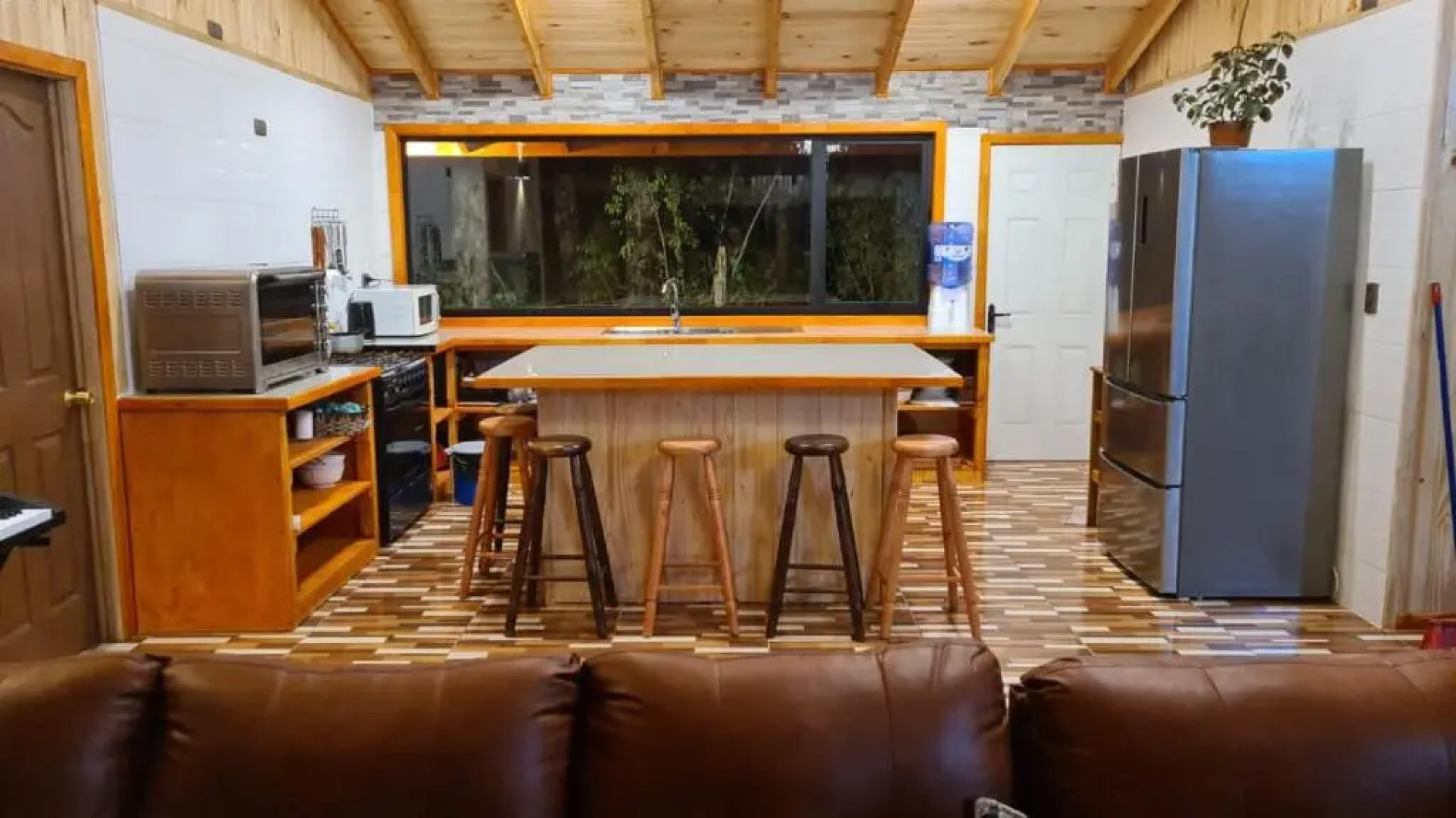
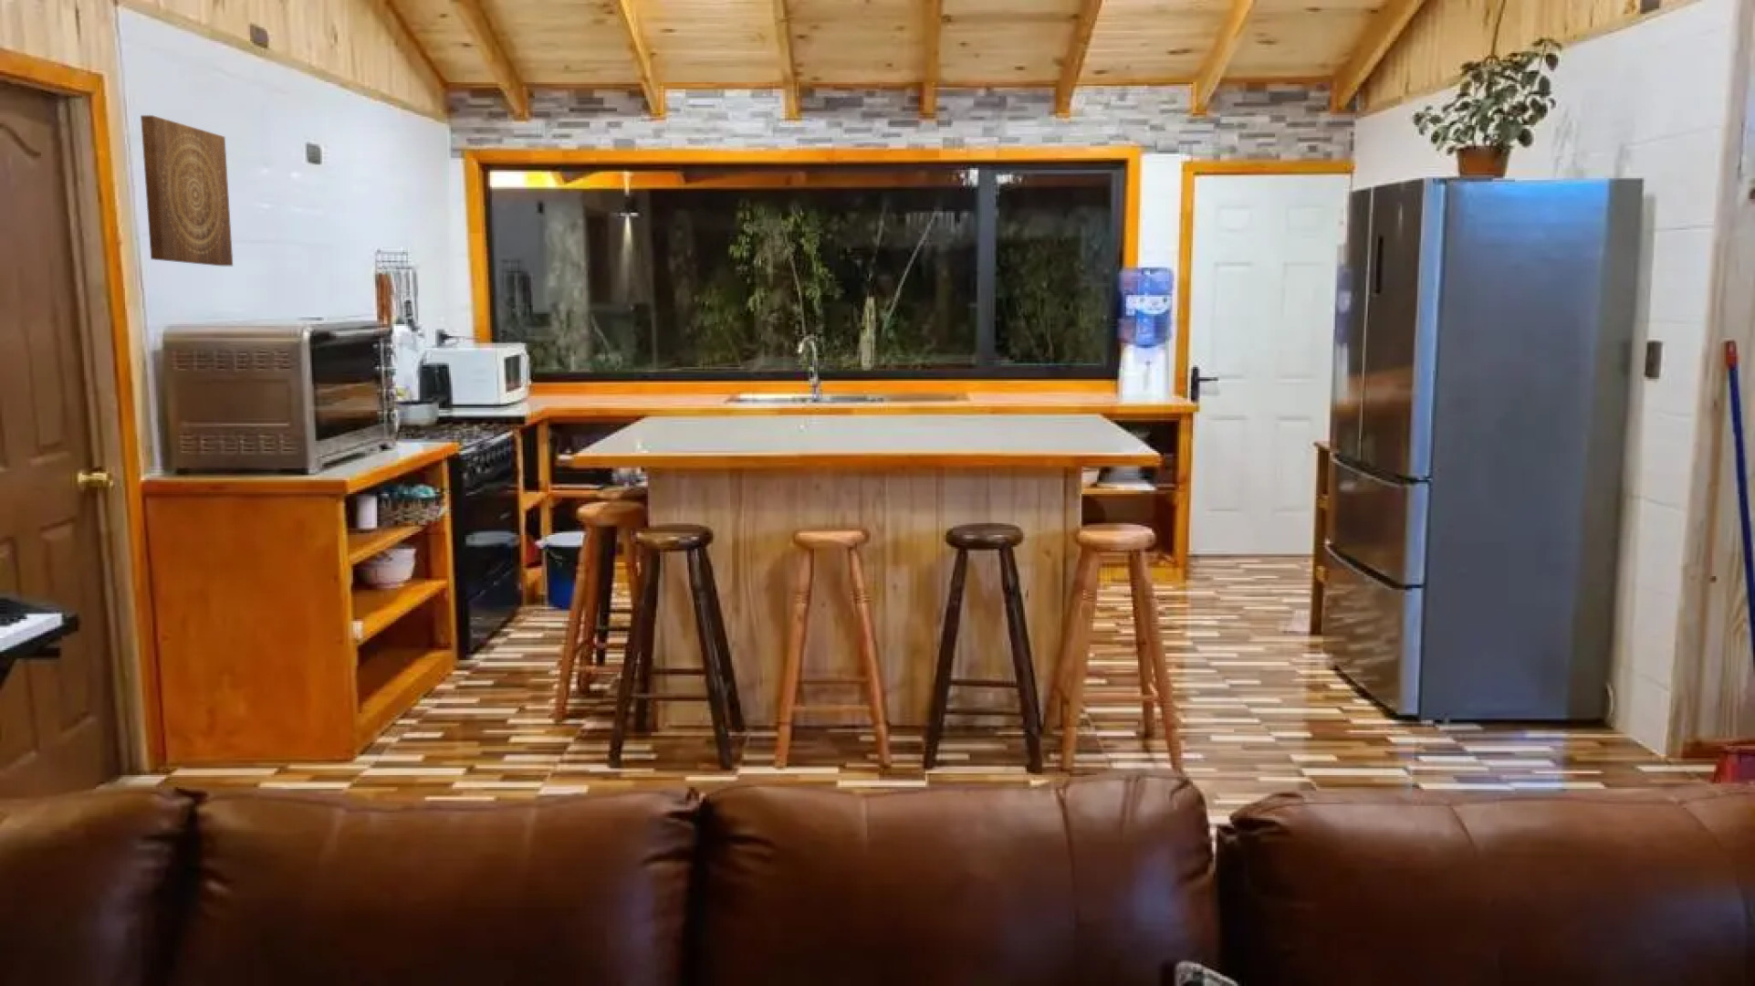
+ wall art [140,115,234,266]
